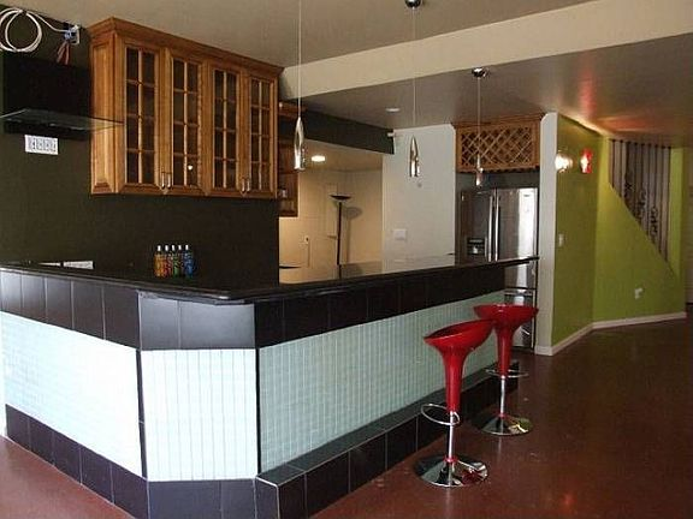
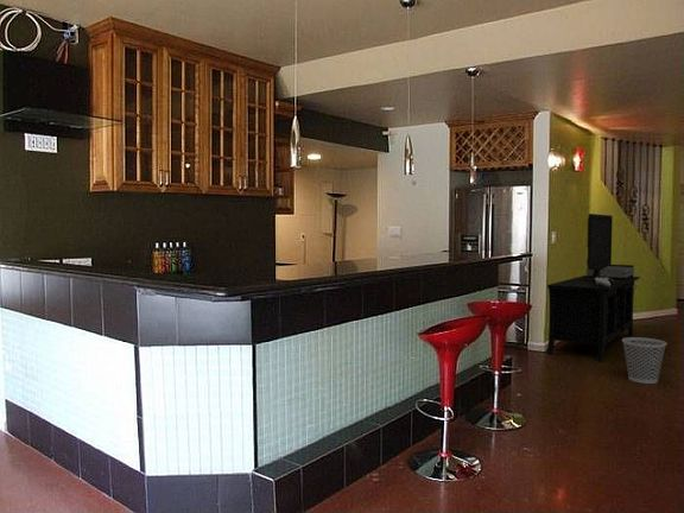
+ wastebasket [621,336,669,385]
+ media console [546,213,641,362]
